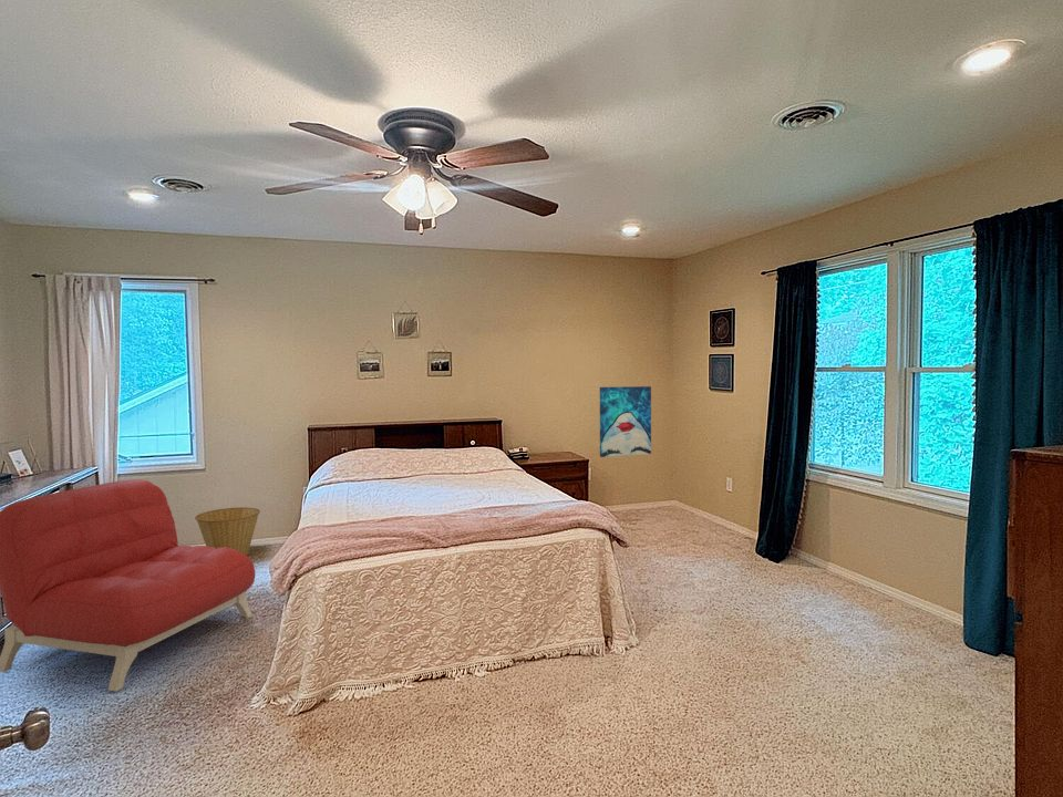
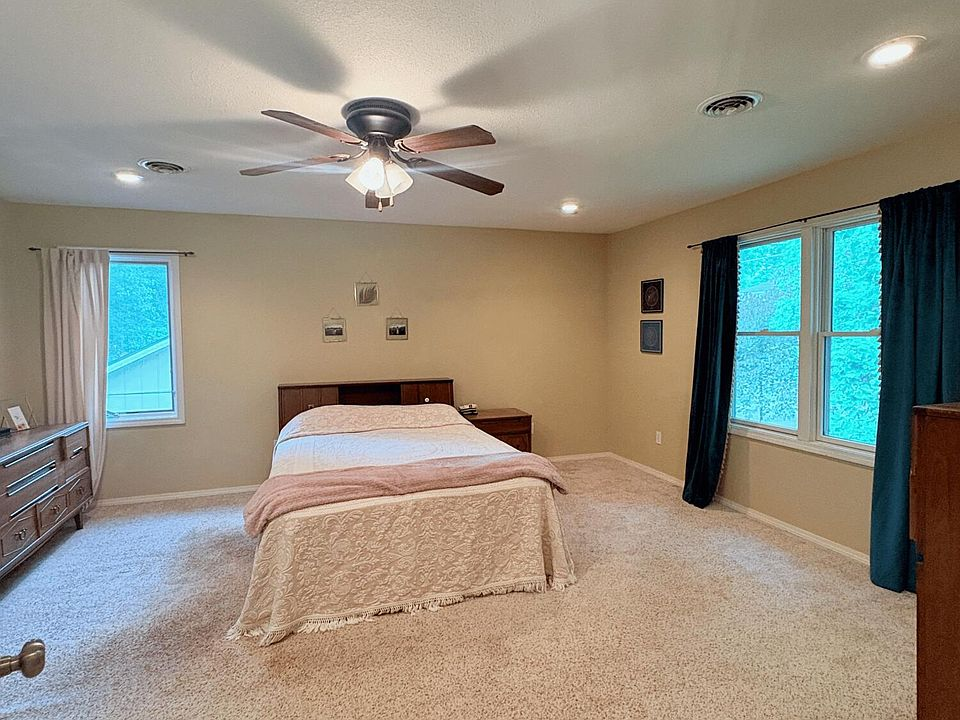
- armchair [0,478,256,693]
- basket [194,506,261,556]
- wall art [599,385,652,458]
